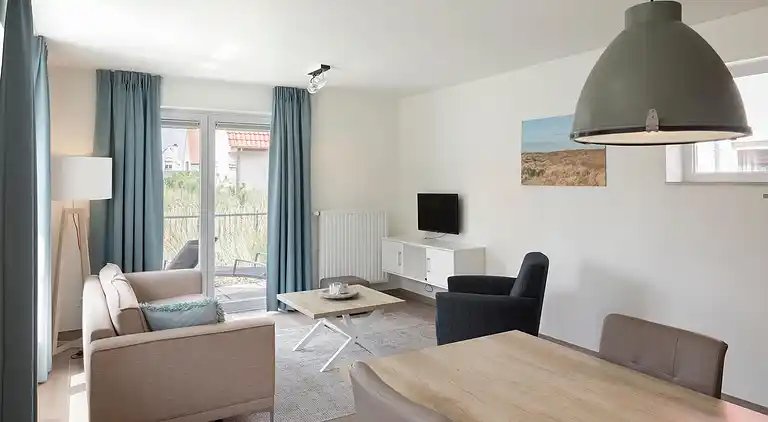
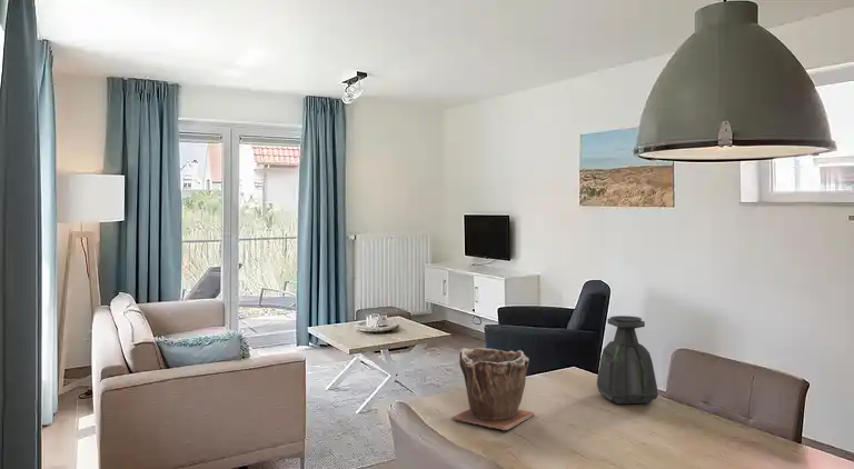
+ plant pot [450,347,536,431]
+ bottle [596,315,659,405]
